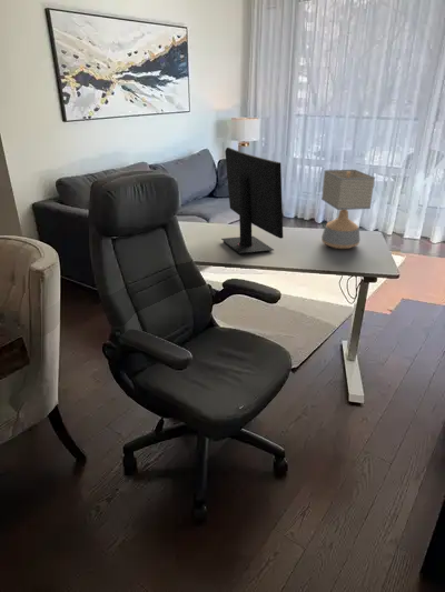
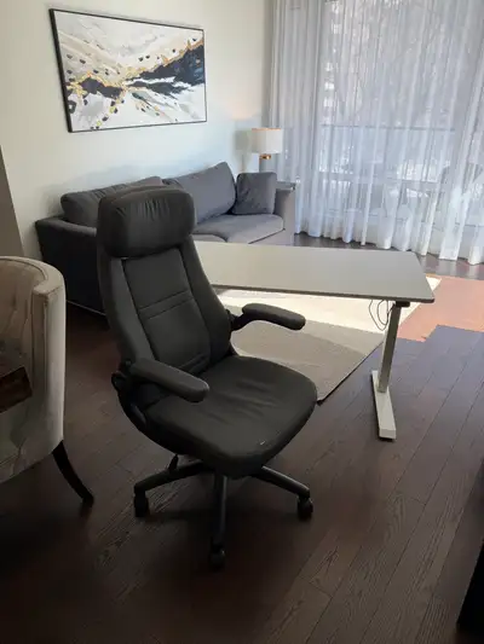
- computer monitor [220,147,284,257]
- desk lamp [320,169,376,250]
